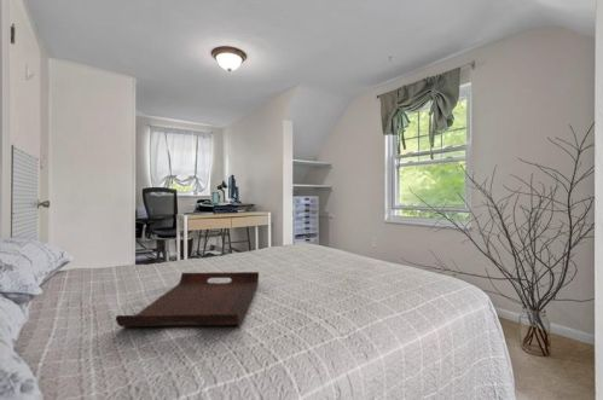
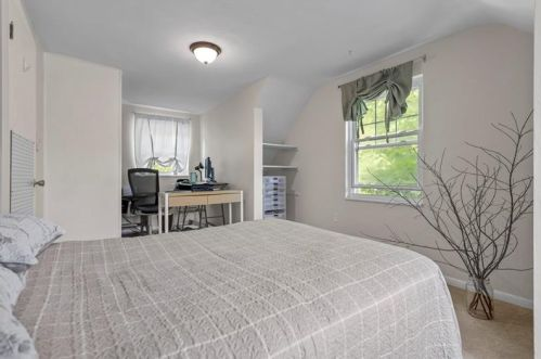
- serving tray [115,271,260,327]
